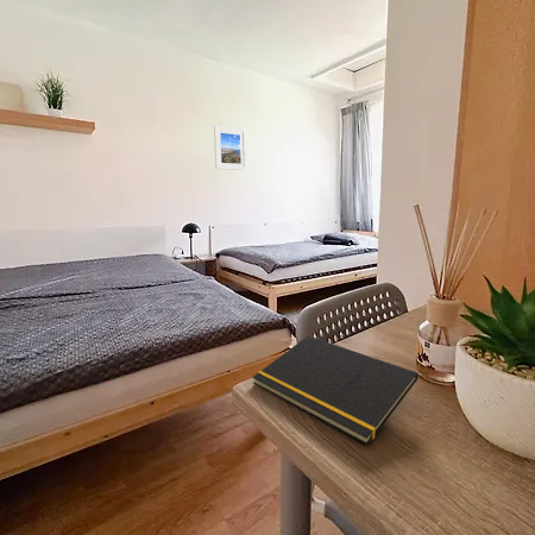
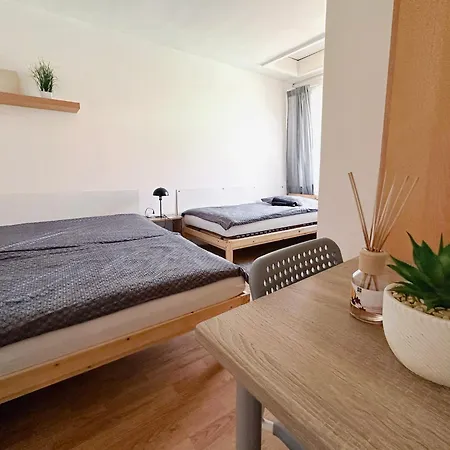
- notepad [251,335,420,446]
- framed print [213,125,247,171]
